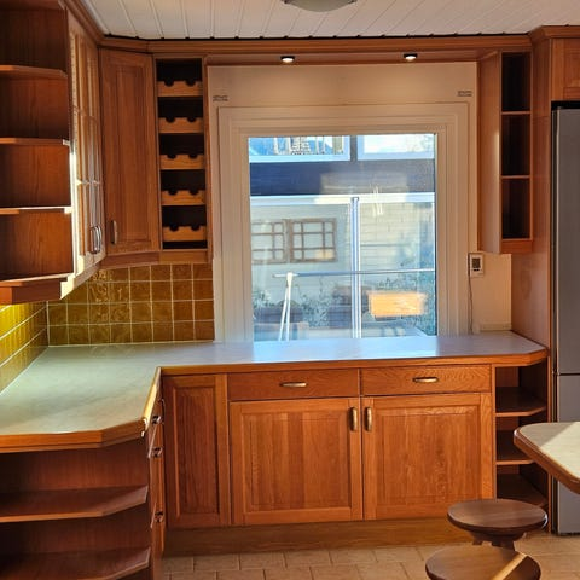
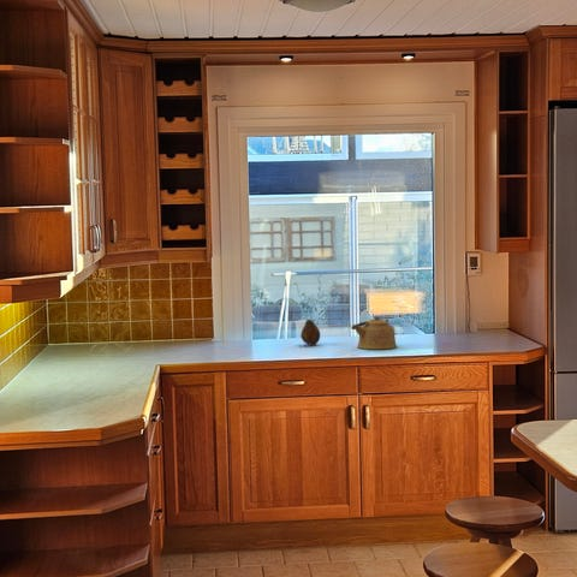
+ fruit [299,319,321,346]
+ kettle [351,315,398,350]
